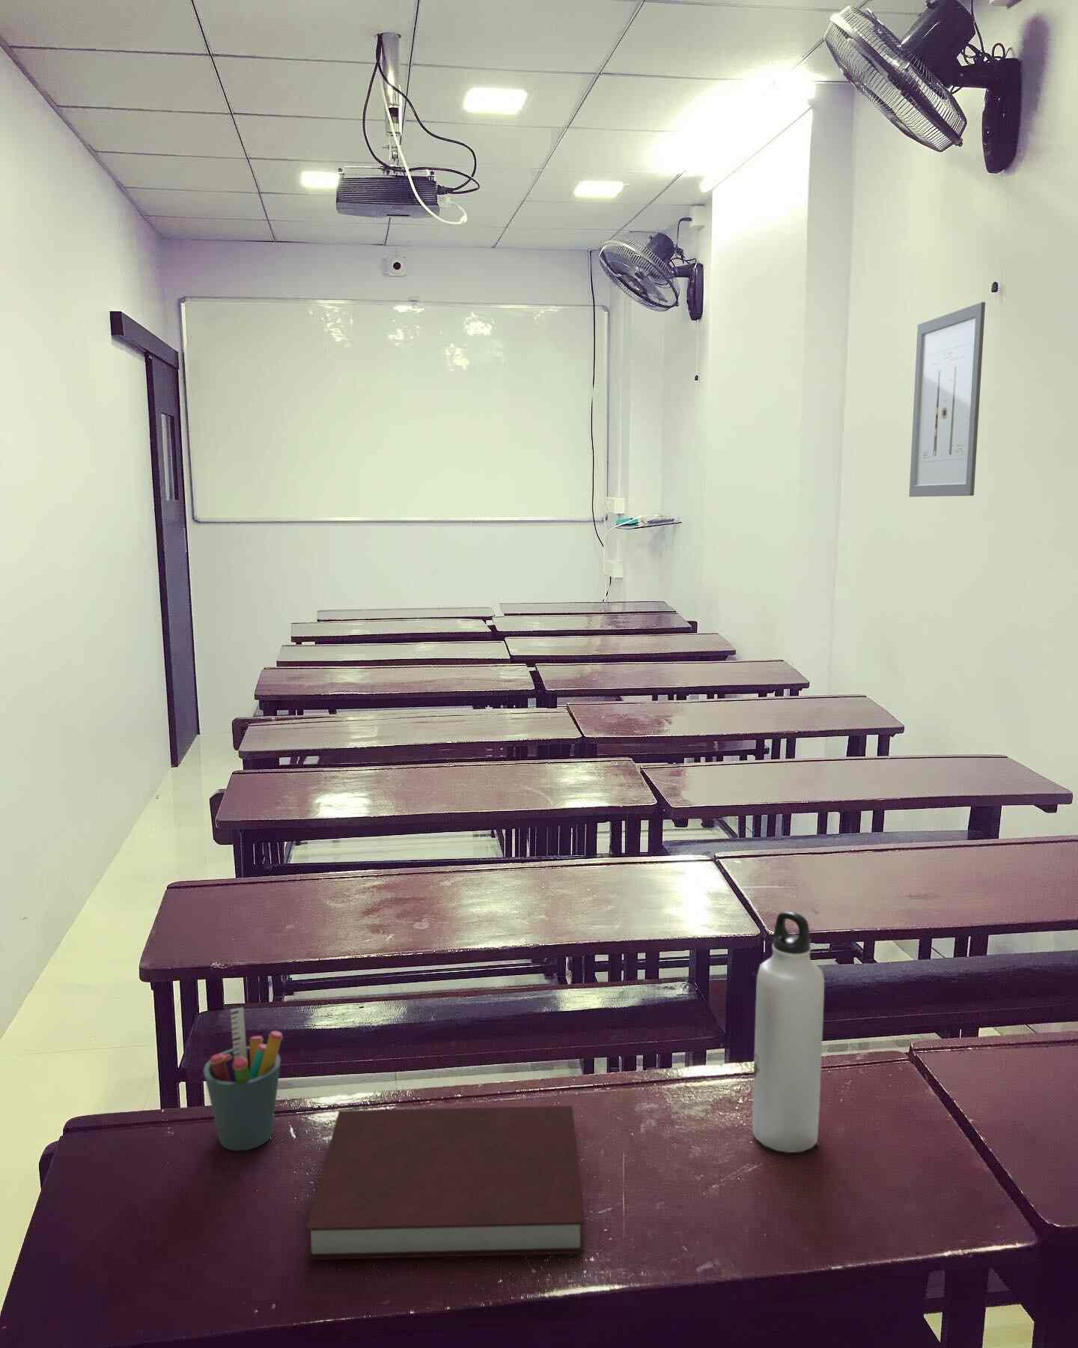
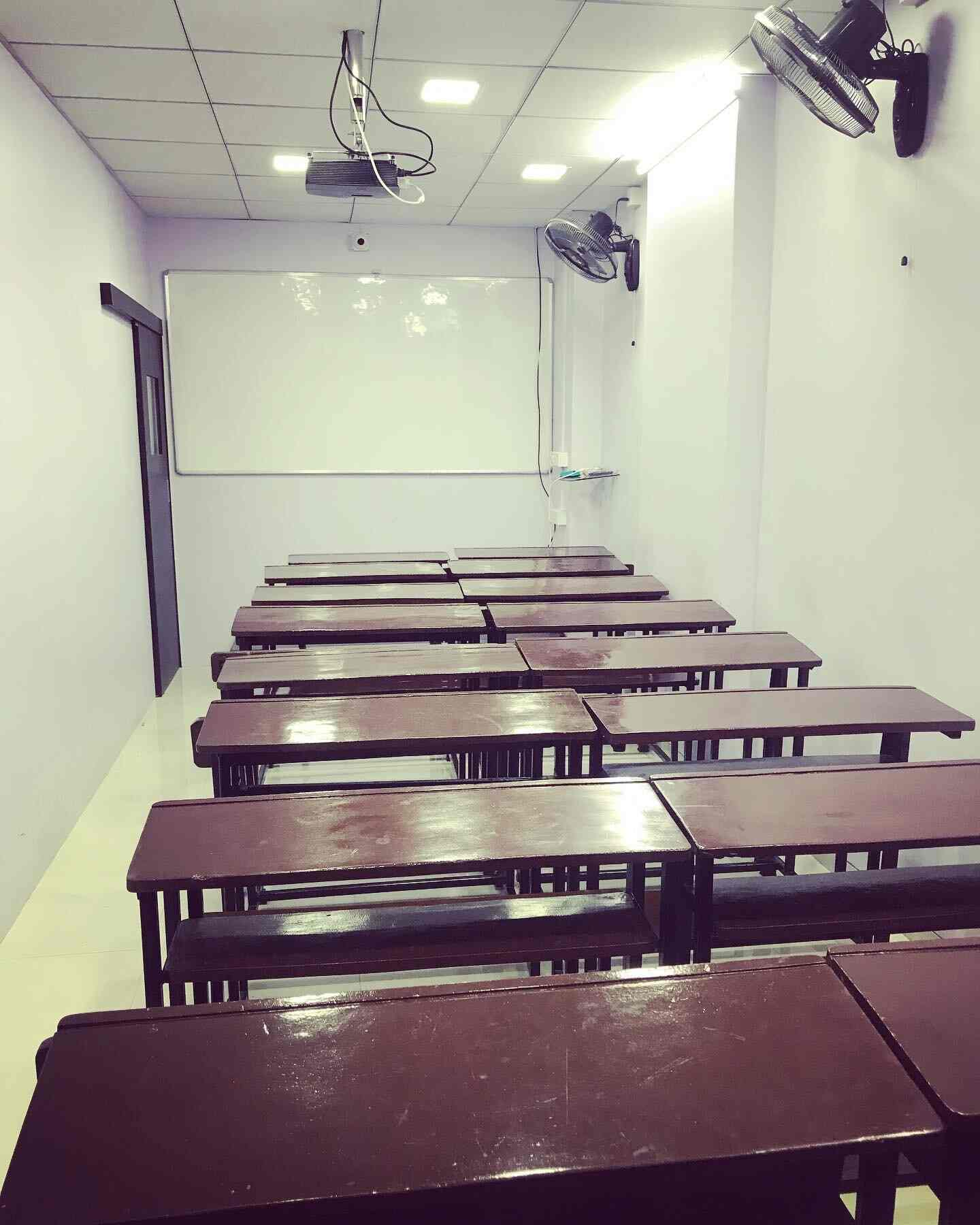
- water bottle [751,910,825,1153]
- pen holder [202,1007,284,1151]
- notebook [305,1106,585,1260]
- wall art [909,302,986,497]
